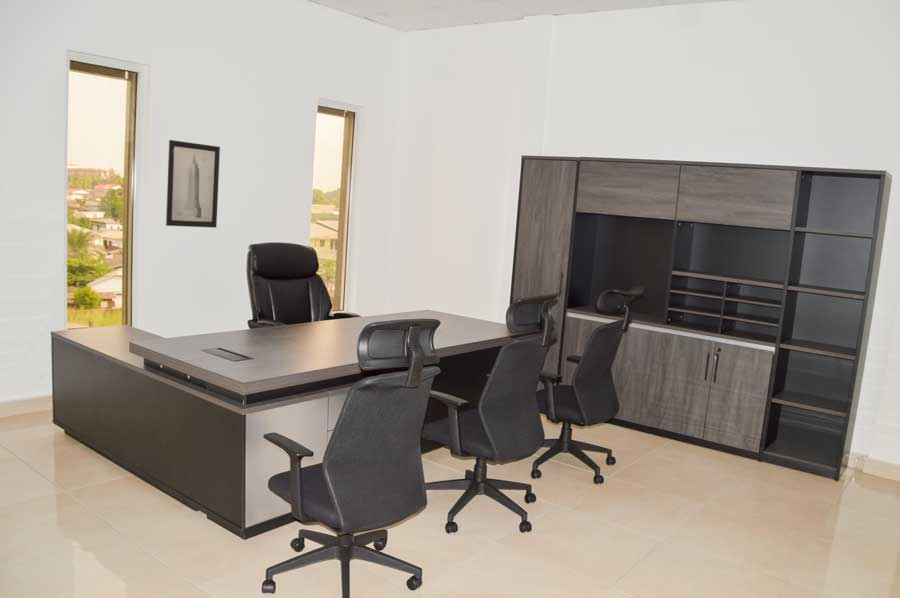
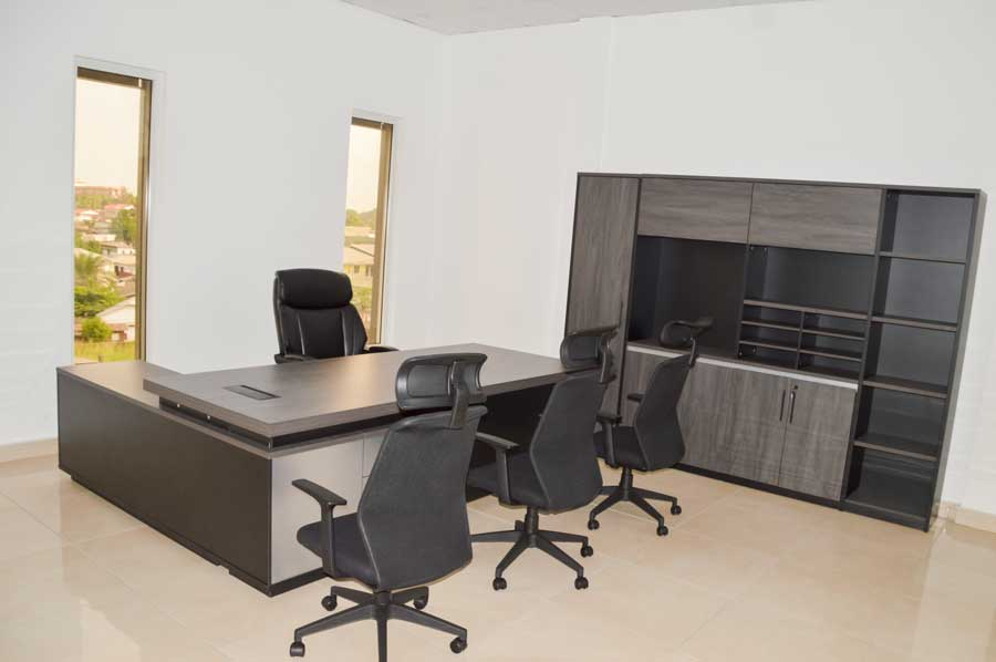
- wall art [165,139,221,229]
